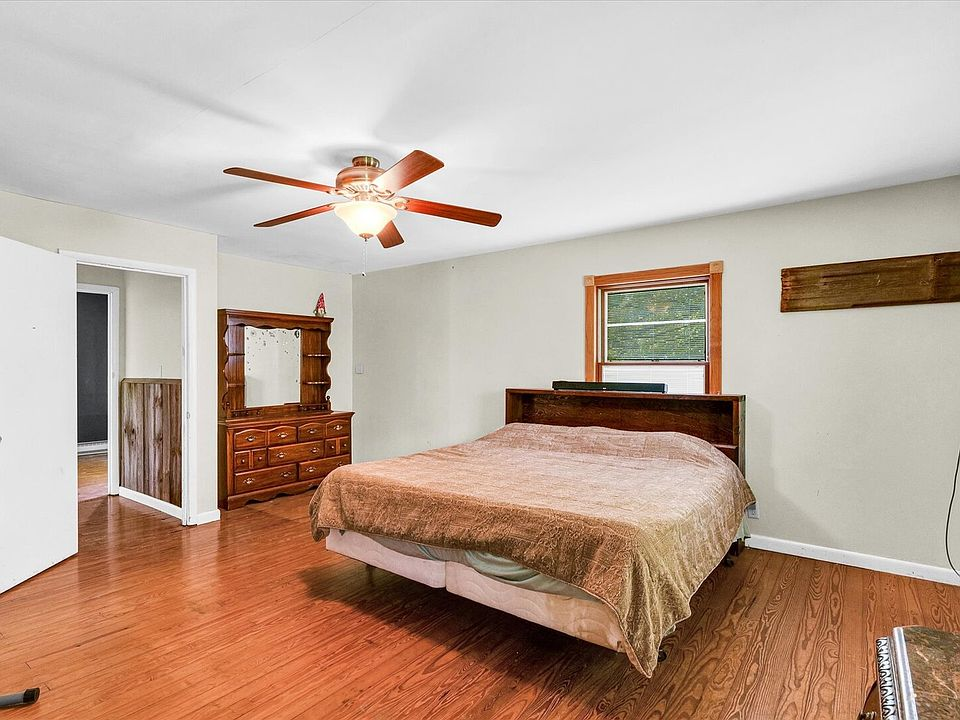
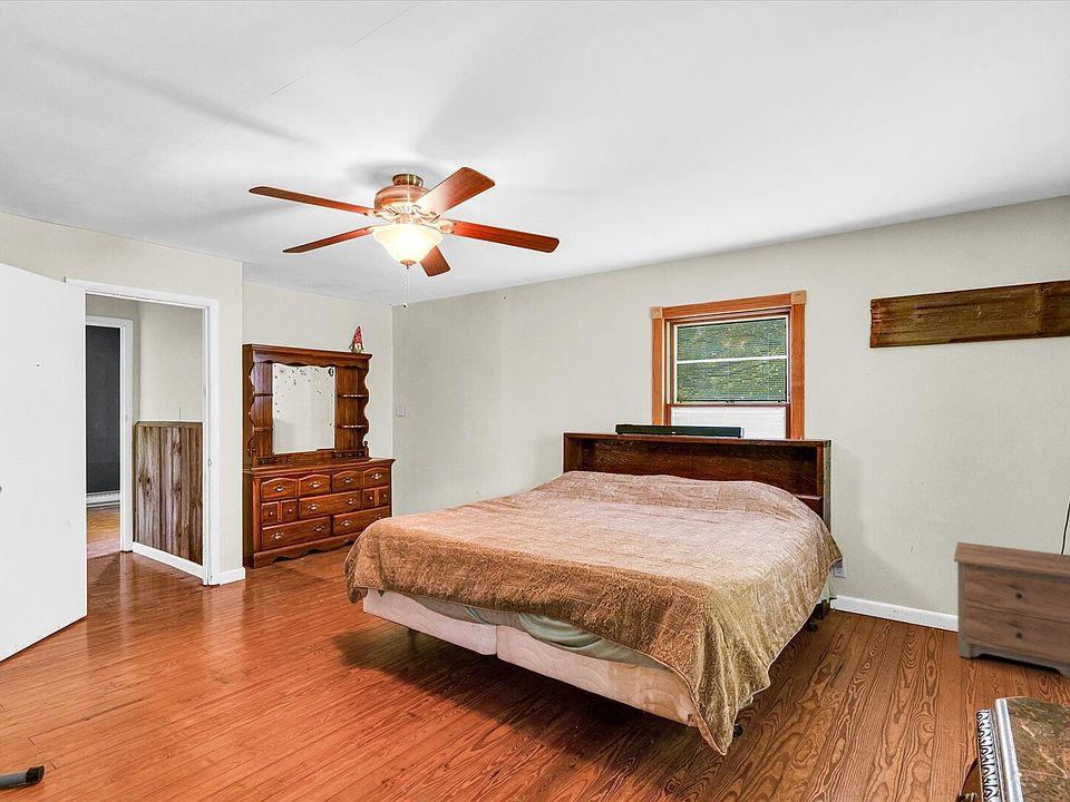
+ nightstand [953,541,1070,678]
